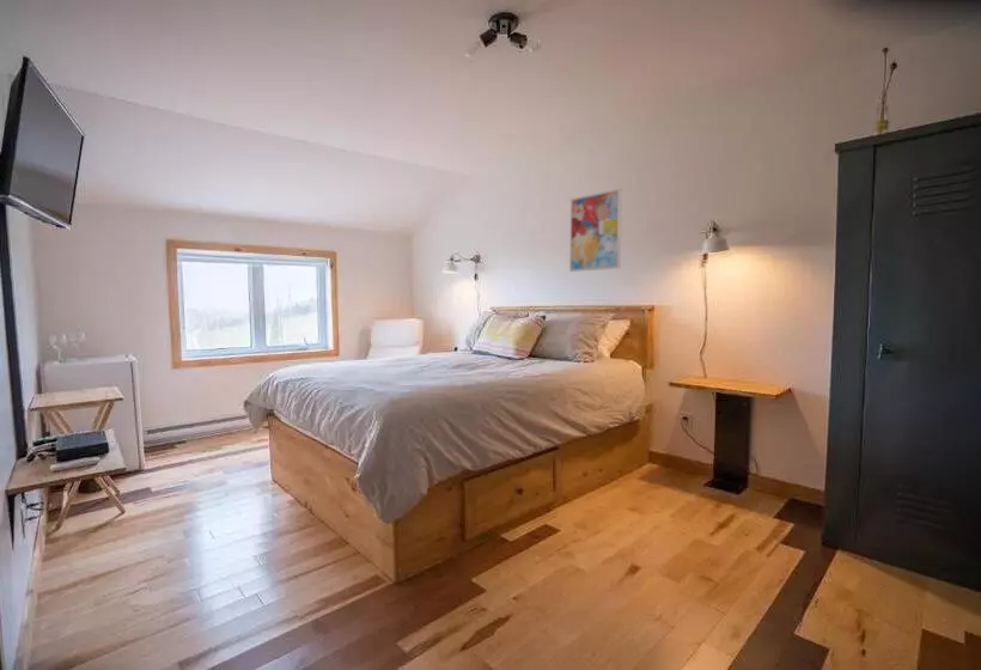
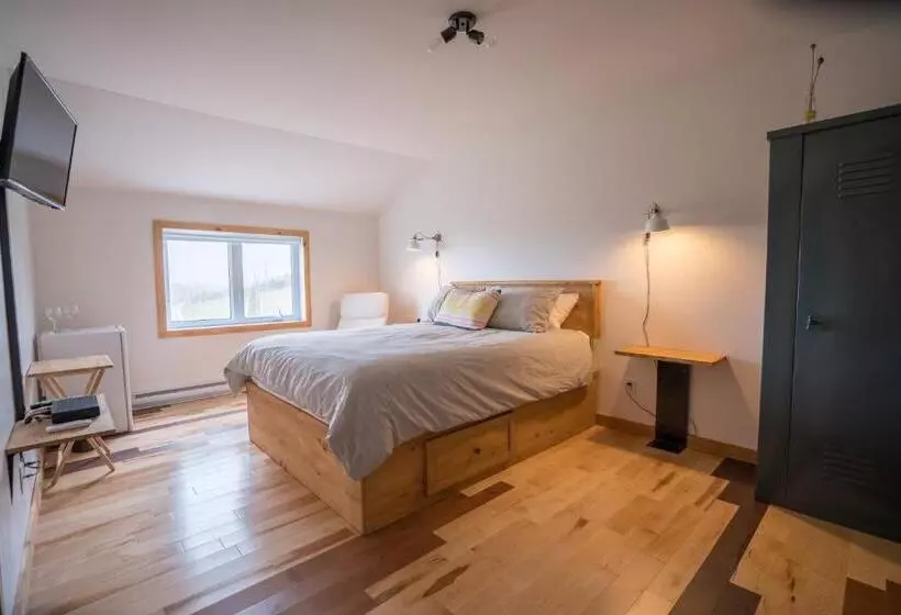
- wall art [568,188,623,273]
